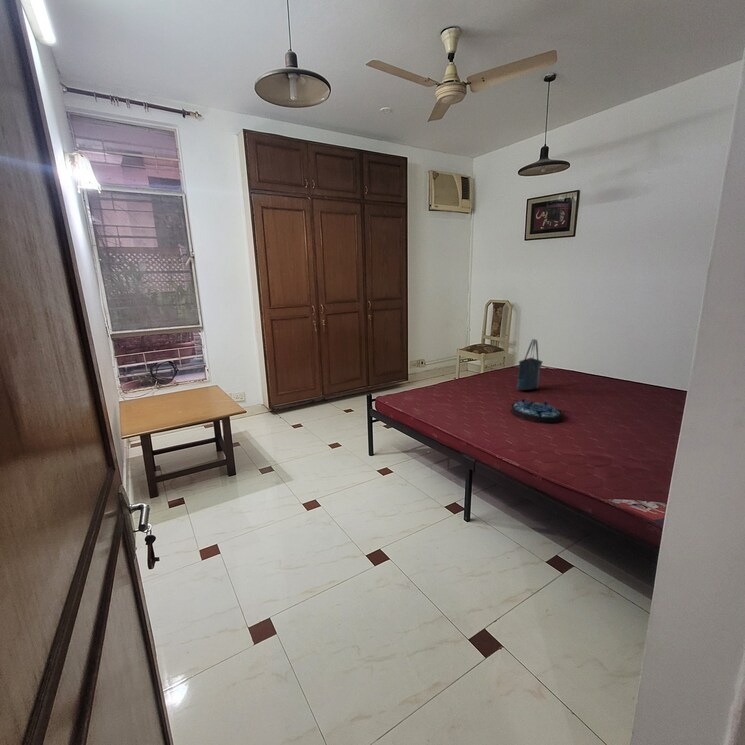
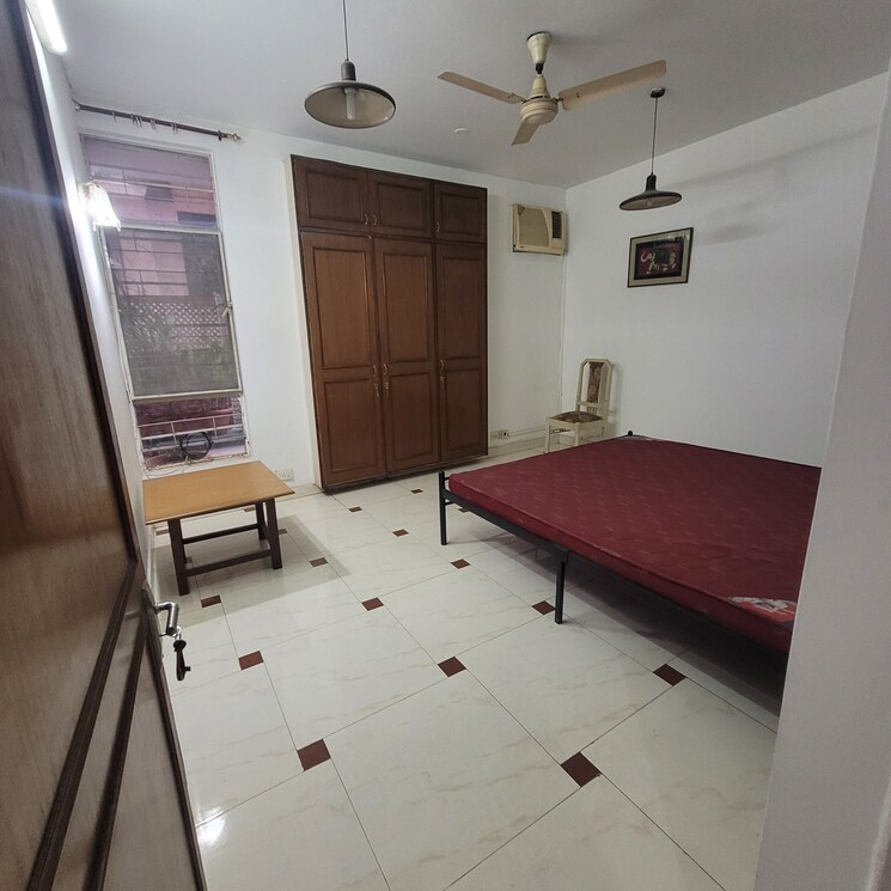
- tote bag [515,338,544,391]
- serving tray [510,398,563,424]
